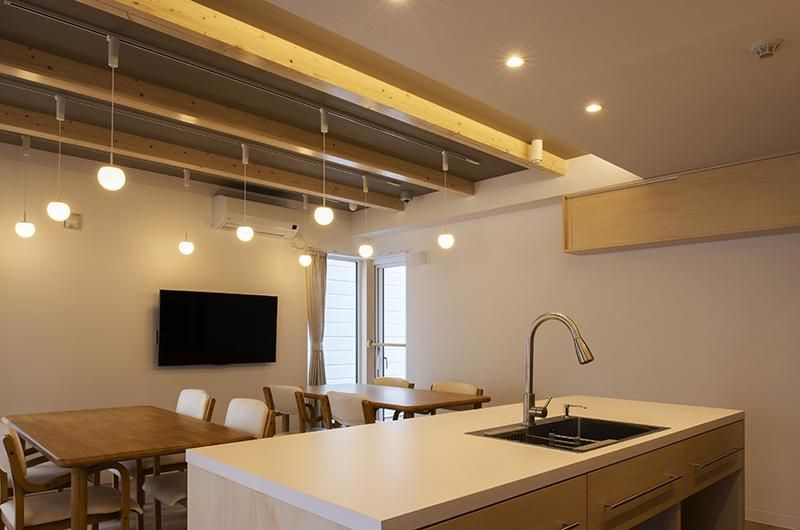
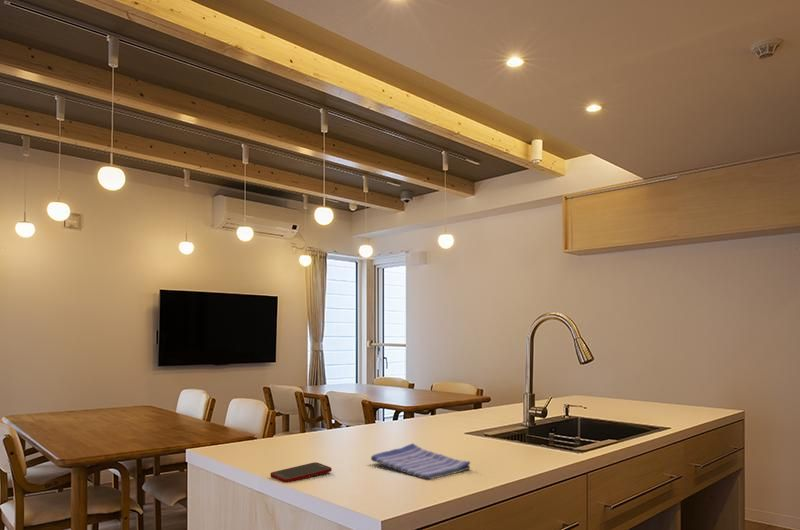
+ cell phone [269,461,333,483]
+ dish towel [370,442,471,480]
